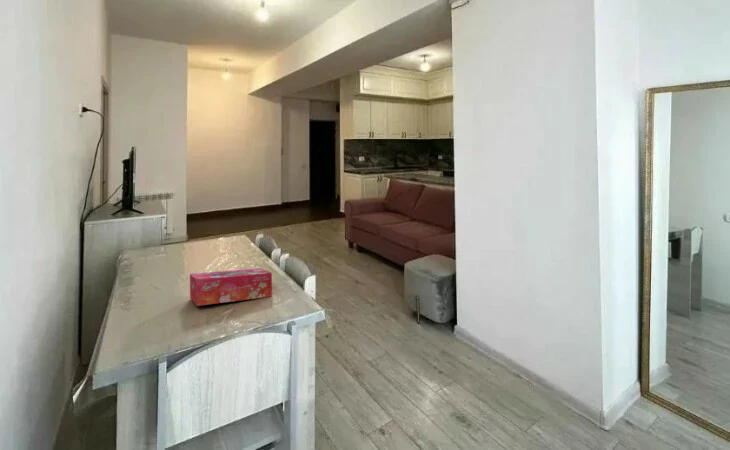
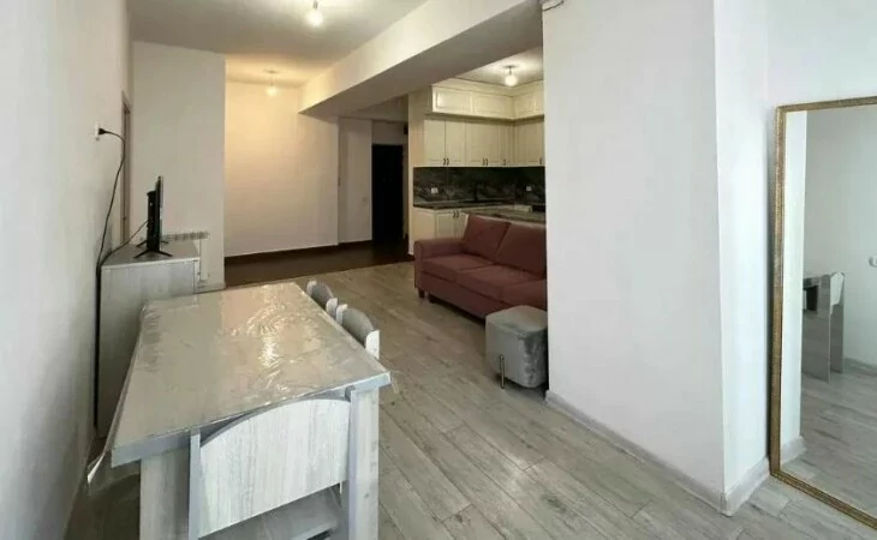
- tissue box [189,267,273,307]
